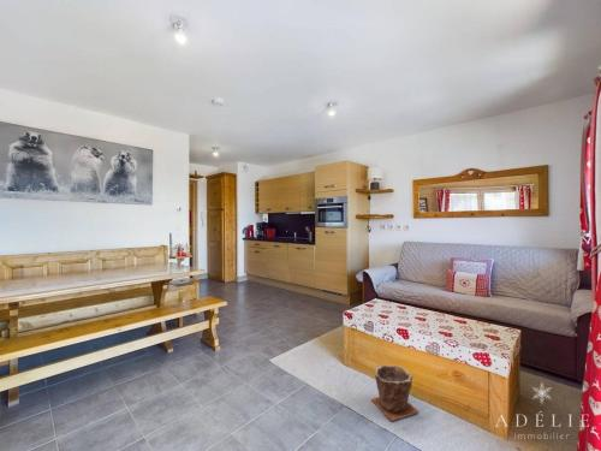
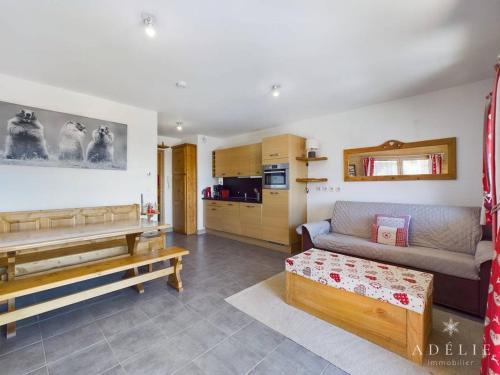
- plant pot [370,363,421,422]
